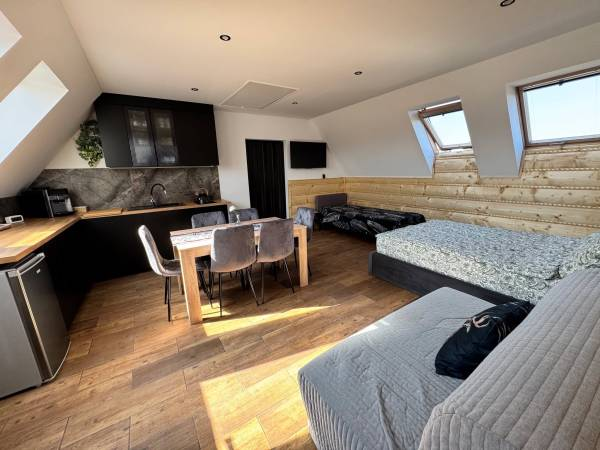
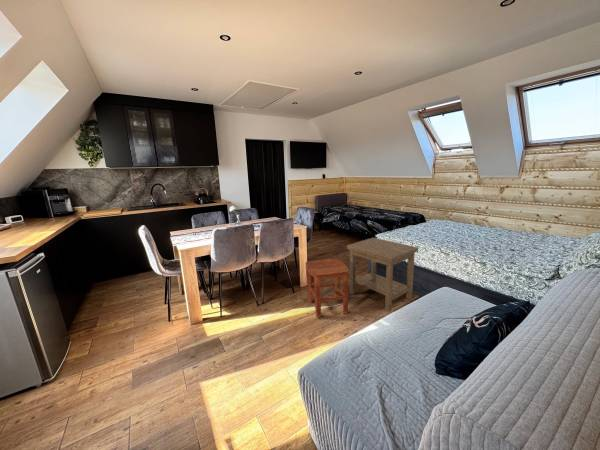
+ side table [346,237,419,313]
+ stool [305,258,349,319]
